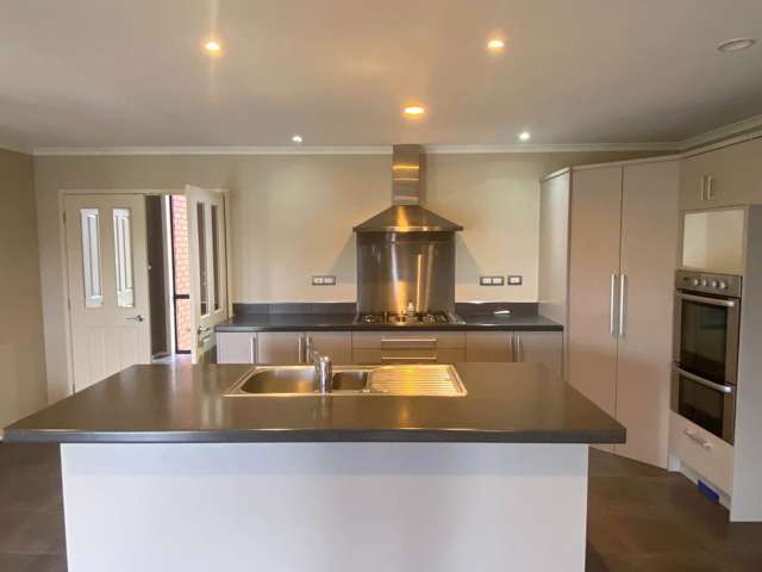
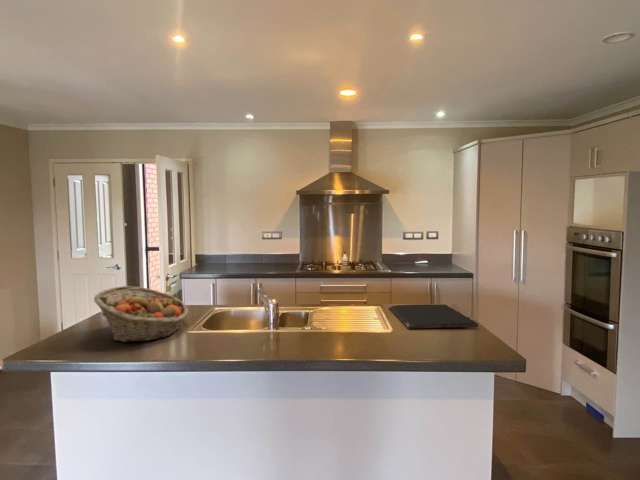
+ fruit basket [93,285,190,343]
+ cutting board [388,303,479,330]
